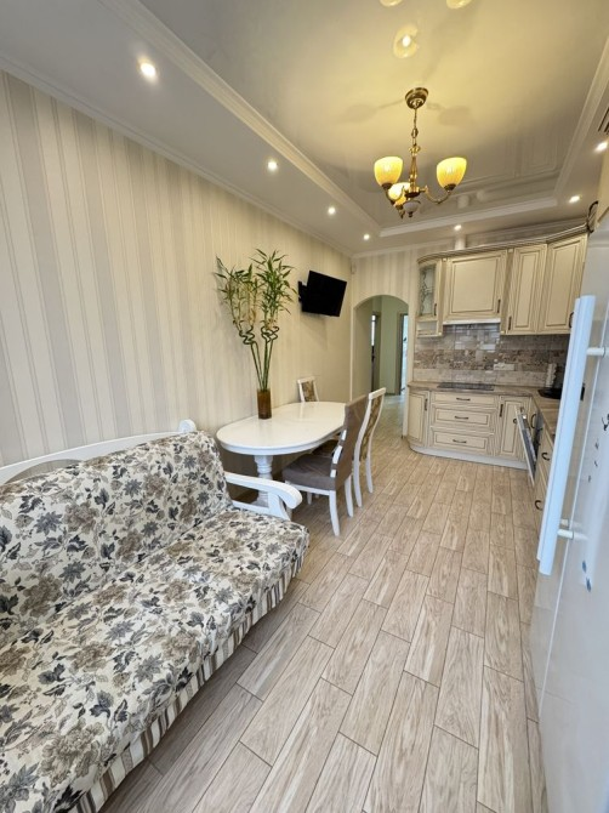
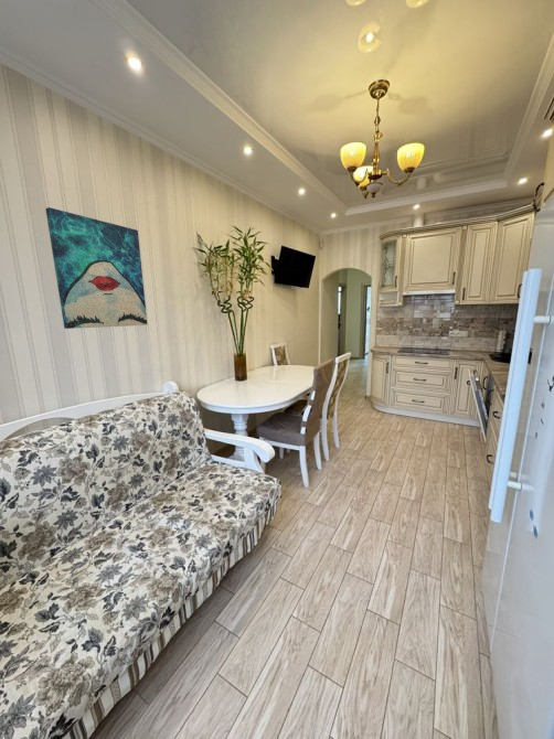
+ wall art [45,206,149,330]
